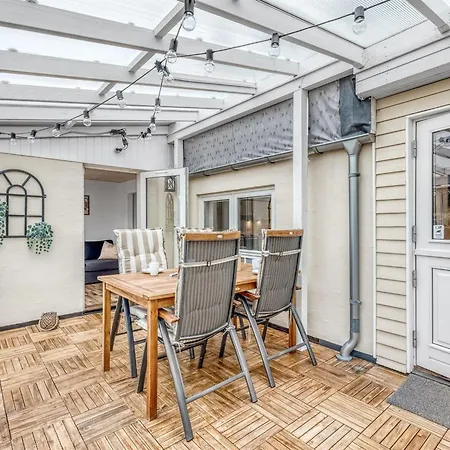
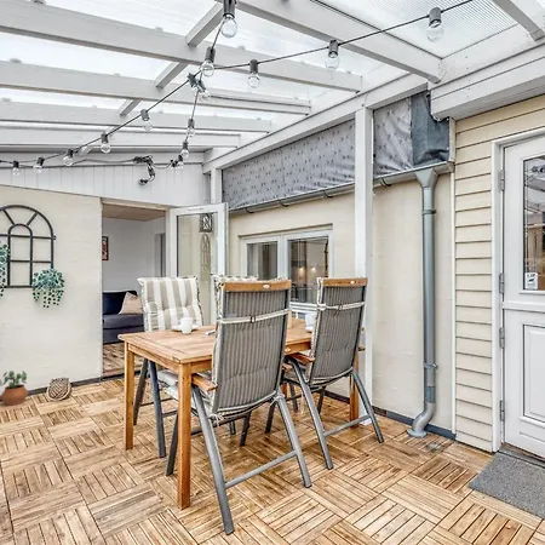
+ potted plant [0,369,30,407]
